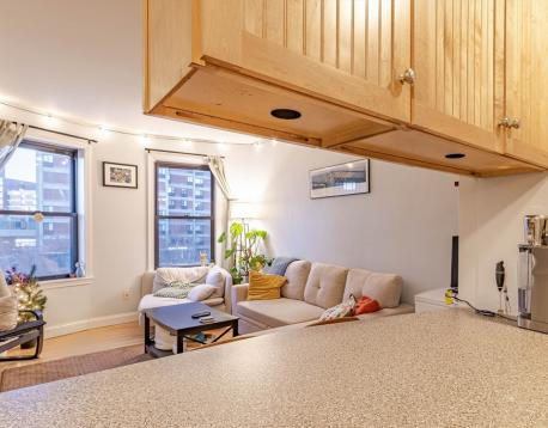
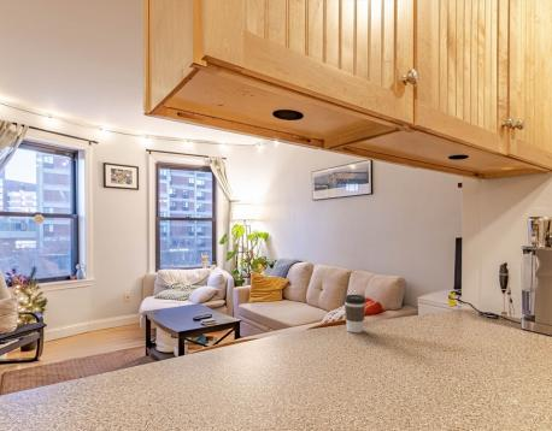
+ coffee cup [343,294,368,333]
